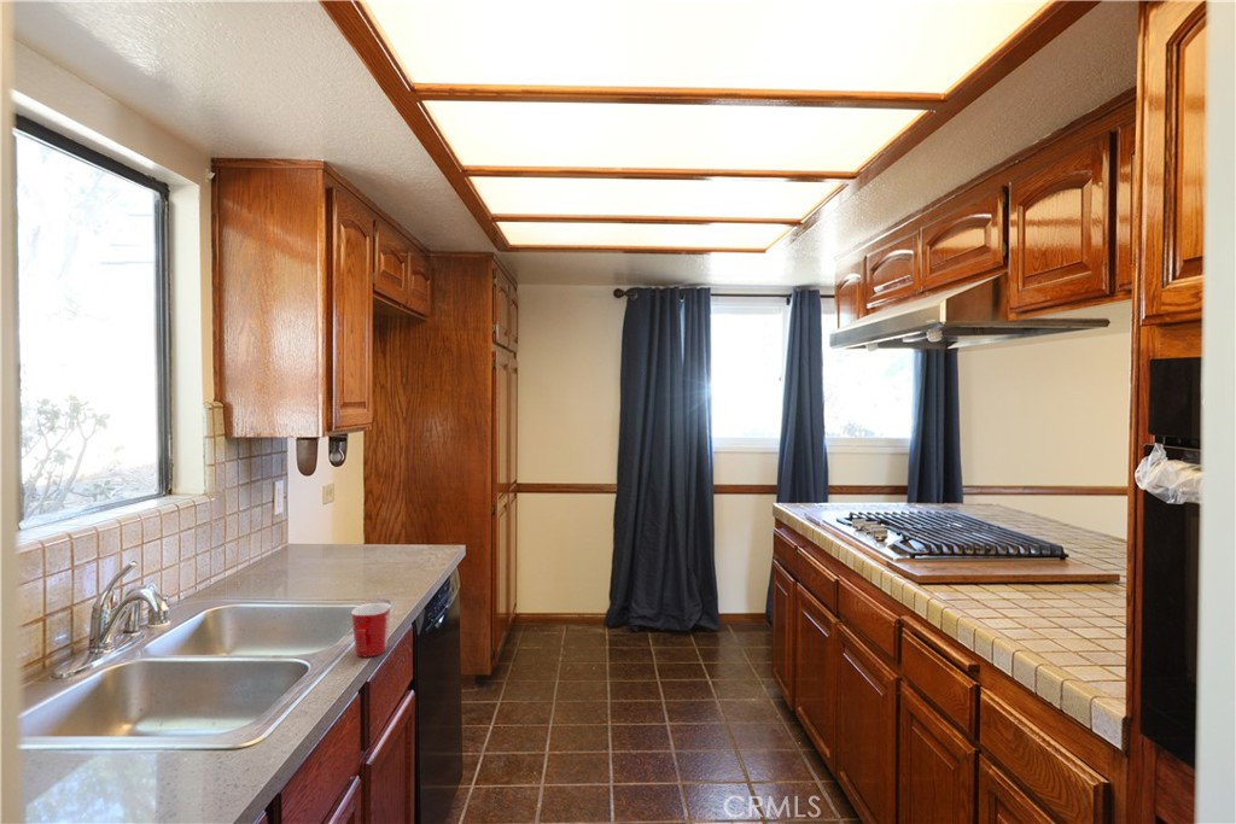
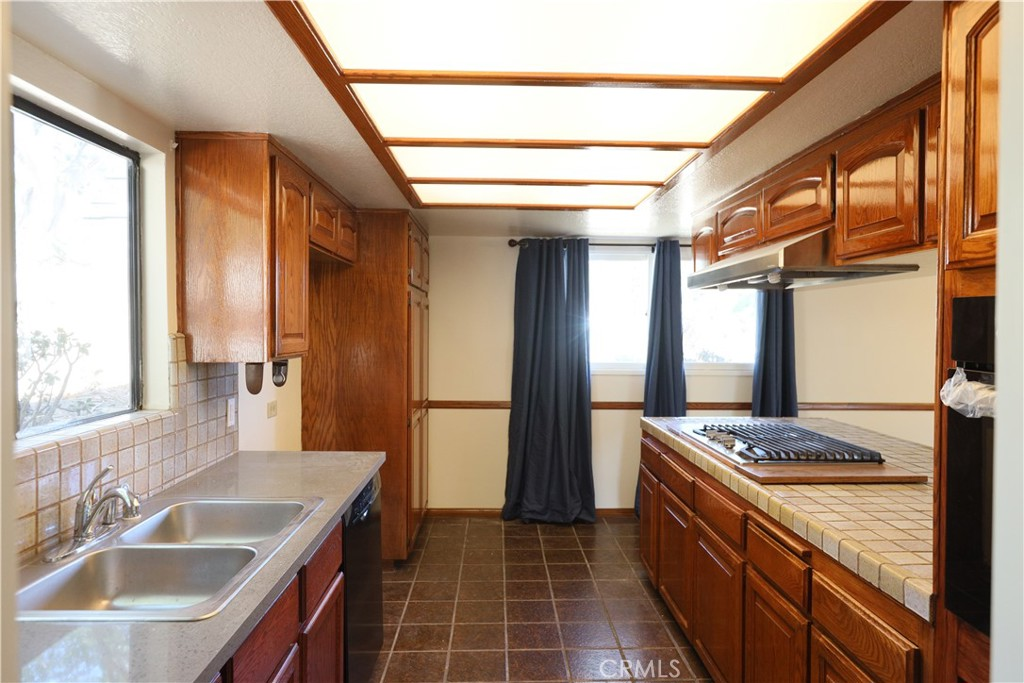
- mug [350,602,391,659]
